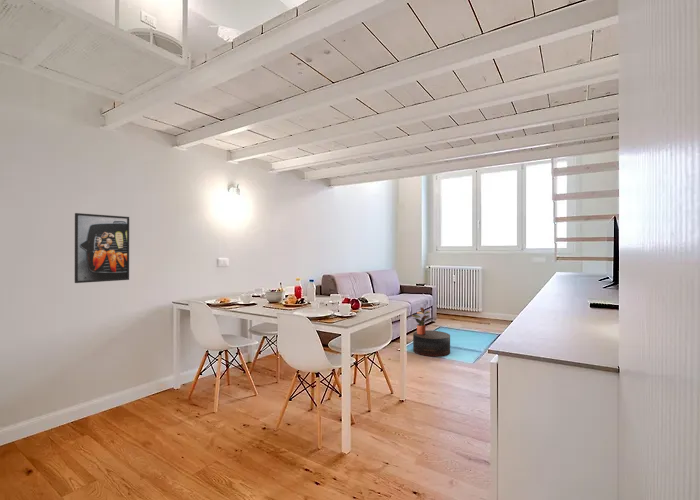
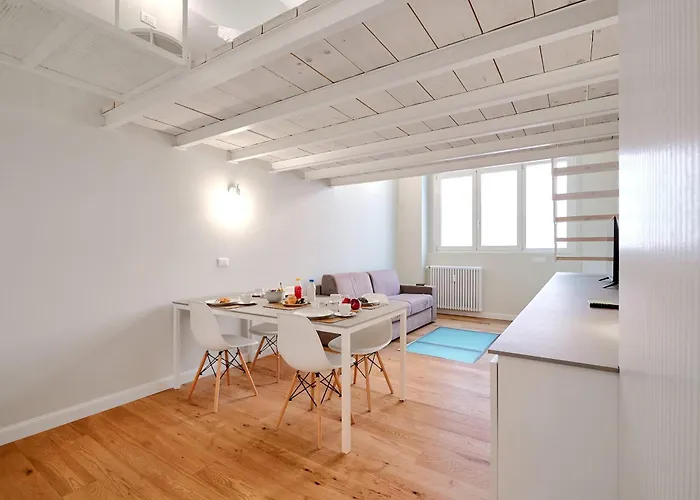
- potted plant [411,306,434,335]
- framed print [74,212,130,284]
- stool [412,329,451,357]
